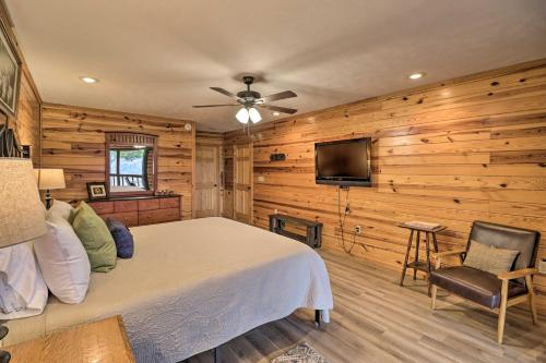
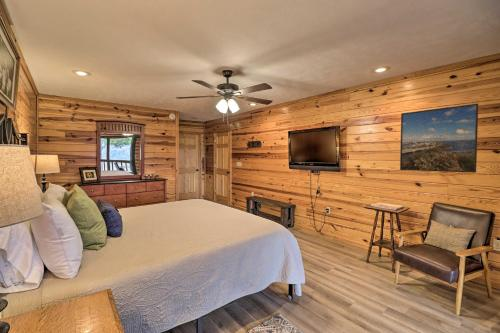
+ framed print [399,103,479,174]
